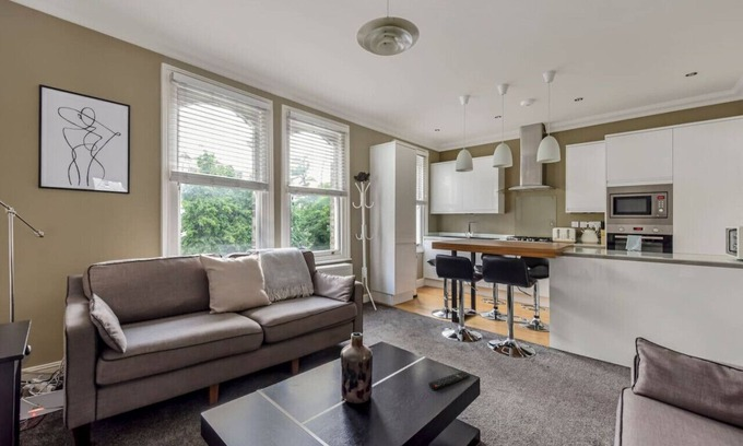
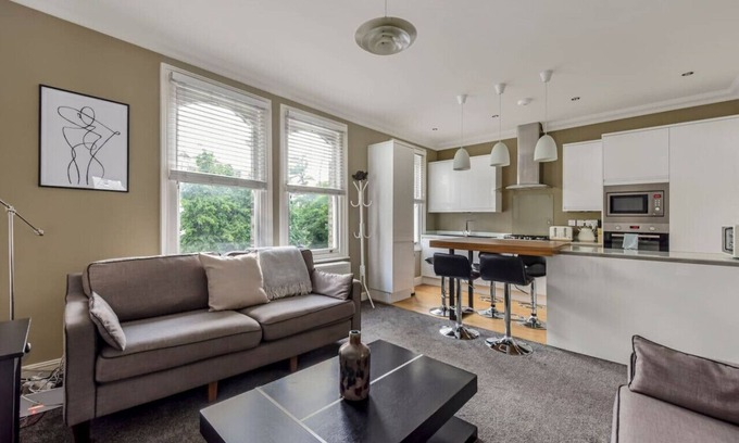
- remote control [427,371,471,390]
